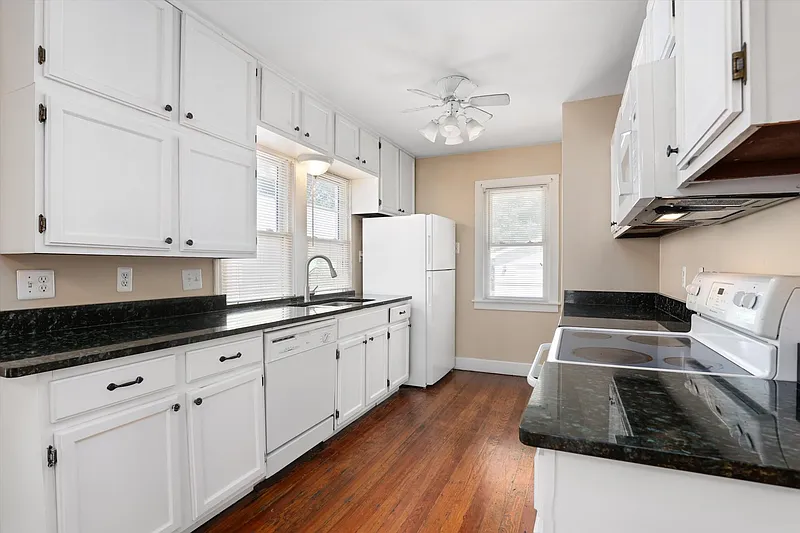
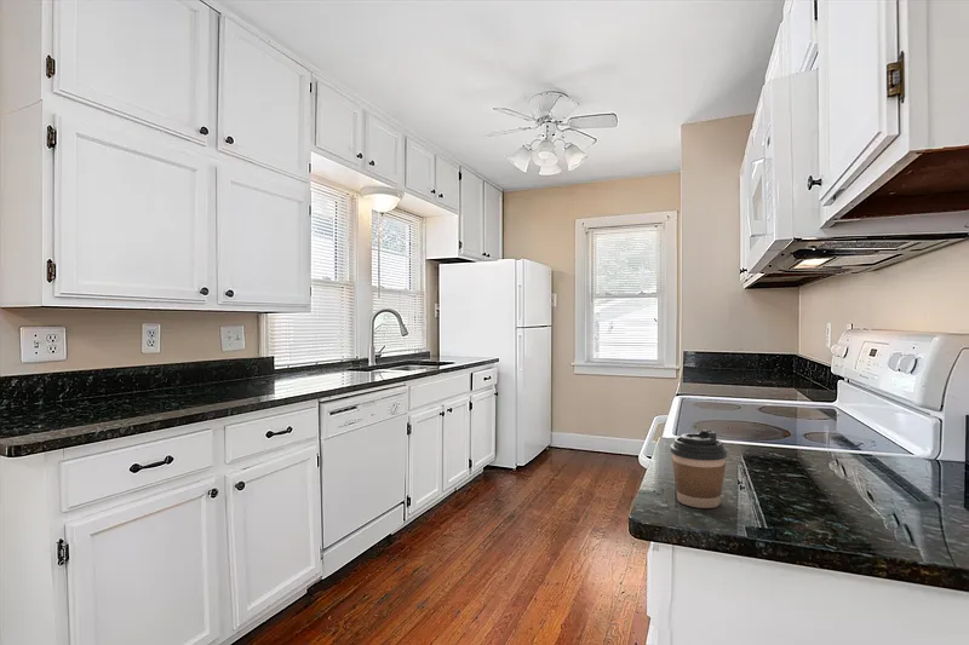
+ coffee cup [669,428,728,509]
